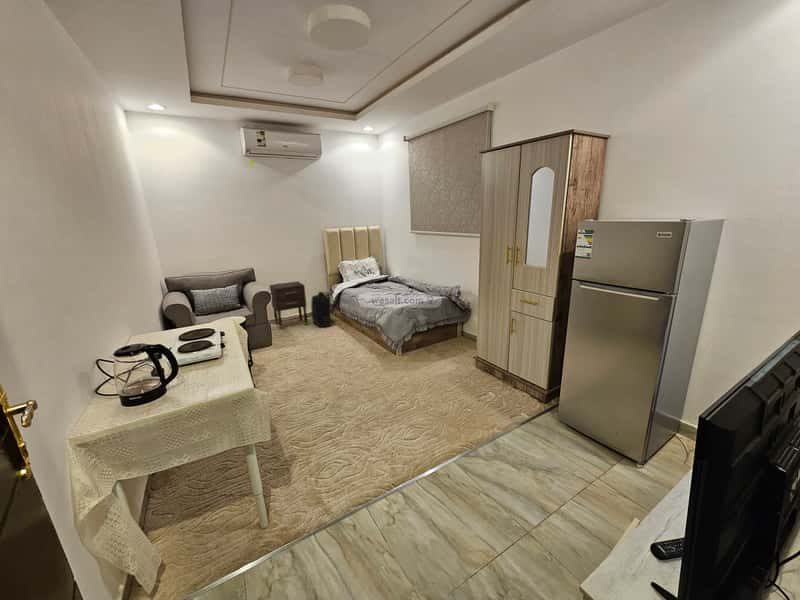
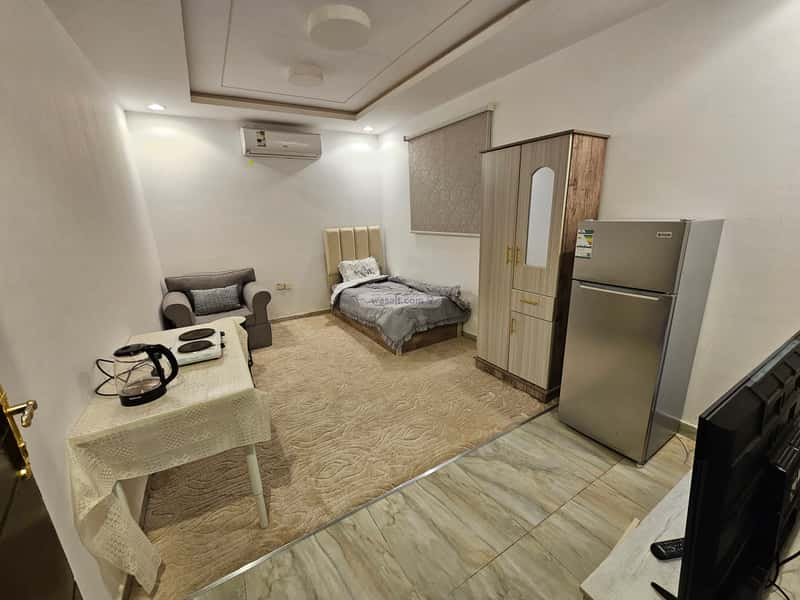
- nightstand [269,280,309,331]
- backpack [310,290,336,329]
